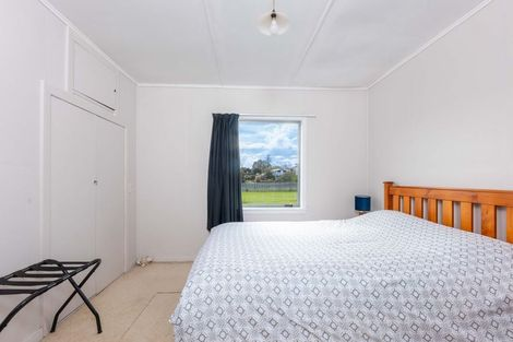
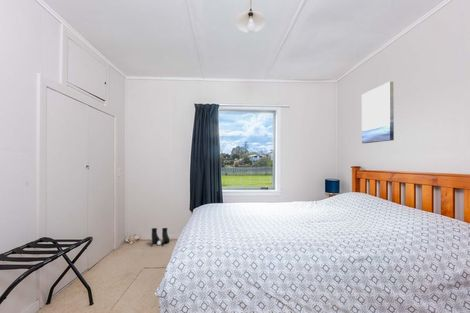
+ boots [151,227,171,246]
+ wall art [361,81,395,144]
